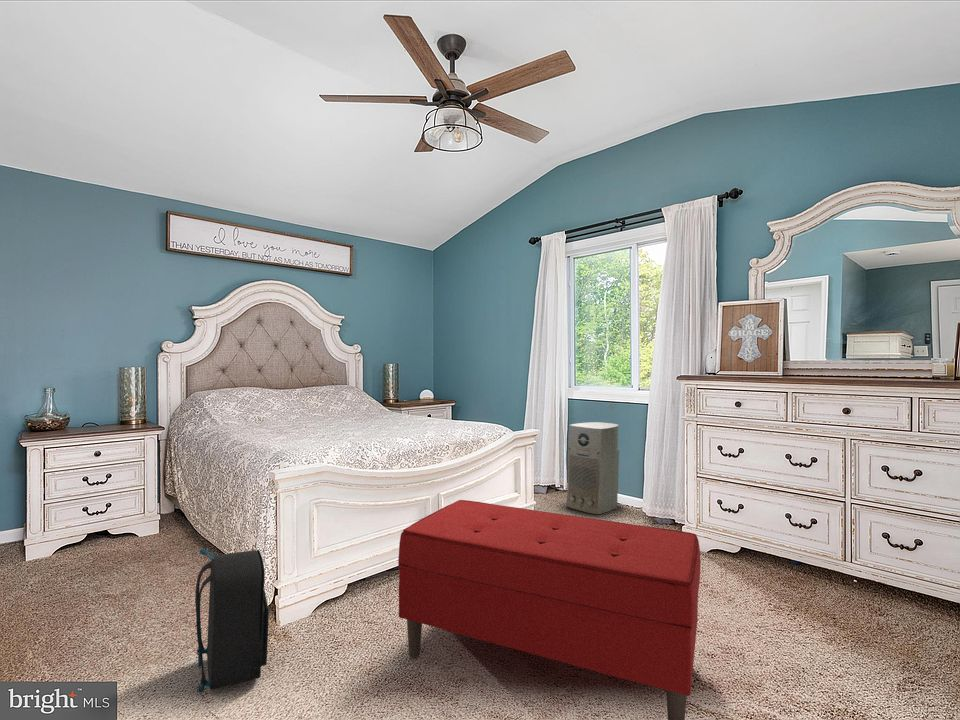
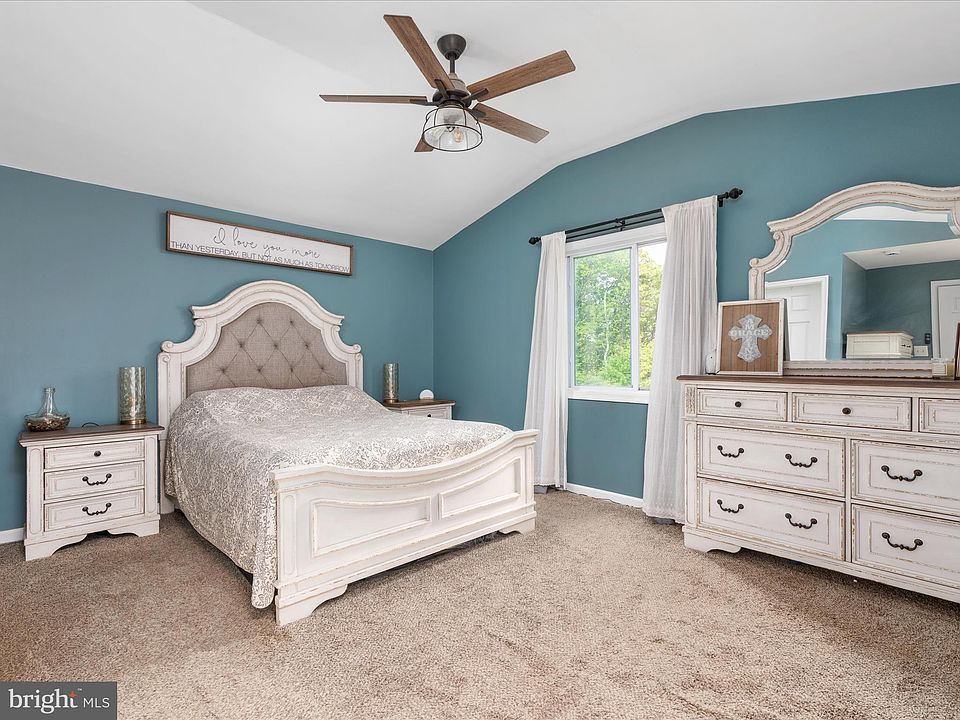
- air purifier [565,421,620,515]
- bench [397,499,702,720]
- backpack [194,548,270,693]
